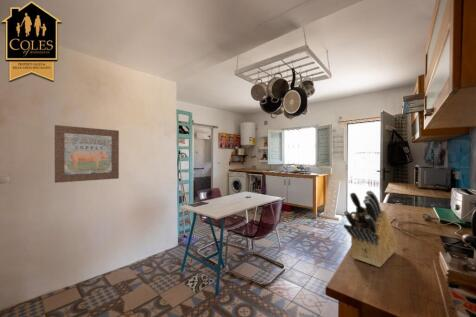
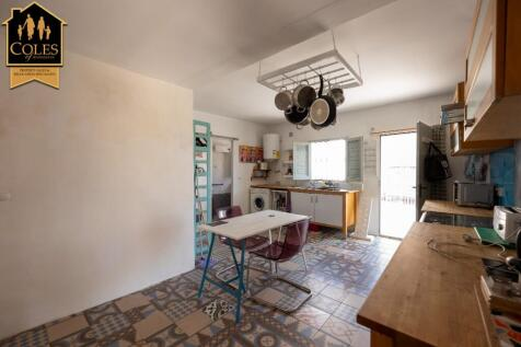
- wall art [54,124,120,184]
- knife block [343,190,399,268]
